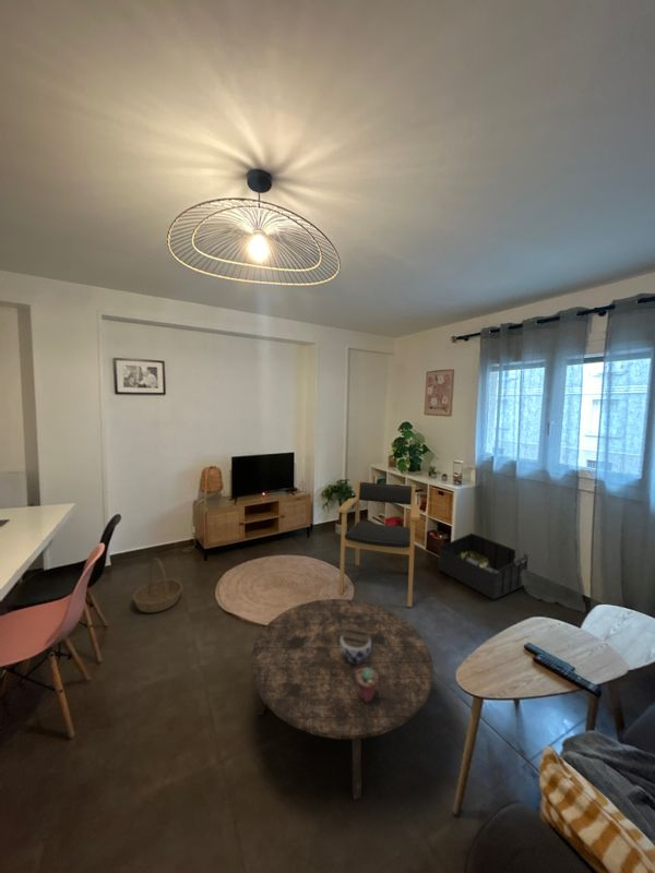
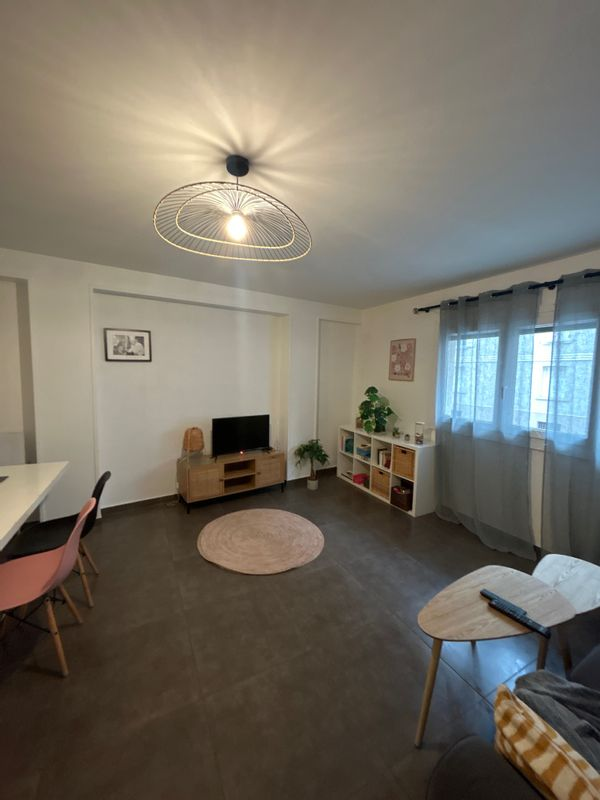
- coffee table [250,598,434,801]
- basket [132,557,183,614]
- armchair [337,479,421,608]
- potted succulent [356,669,378,702]
- jar [341,627,371,663]
- storage bin [438,531,529,601]
